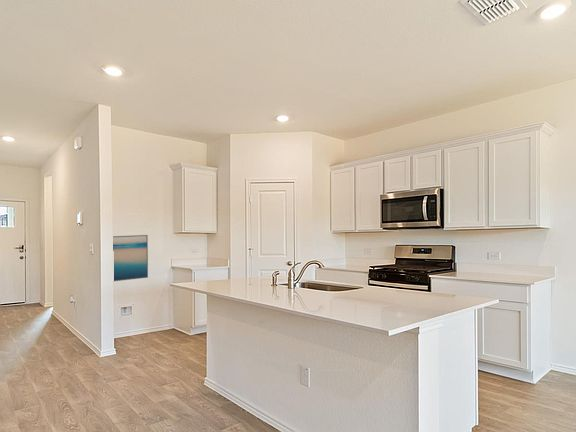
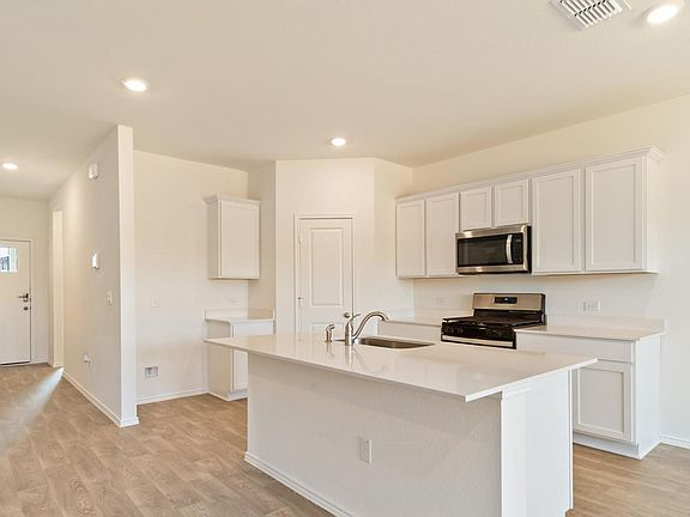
- wall art [112,234,149,282]
